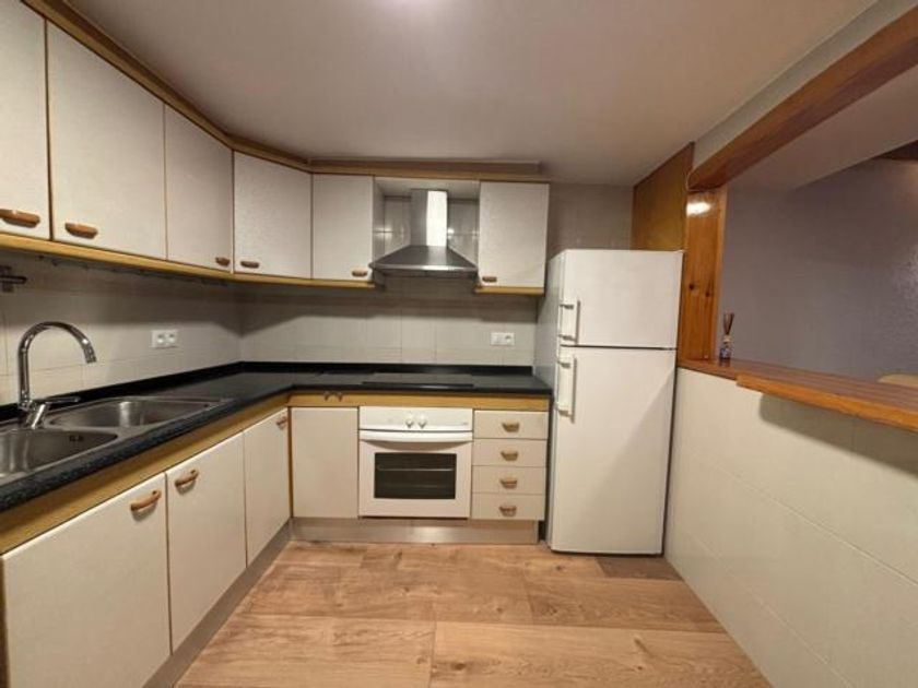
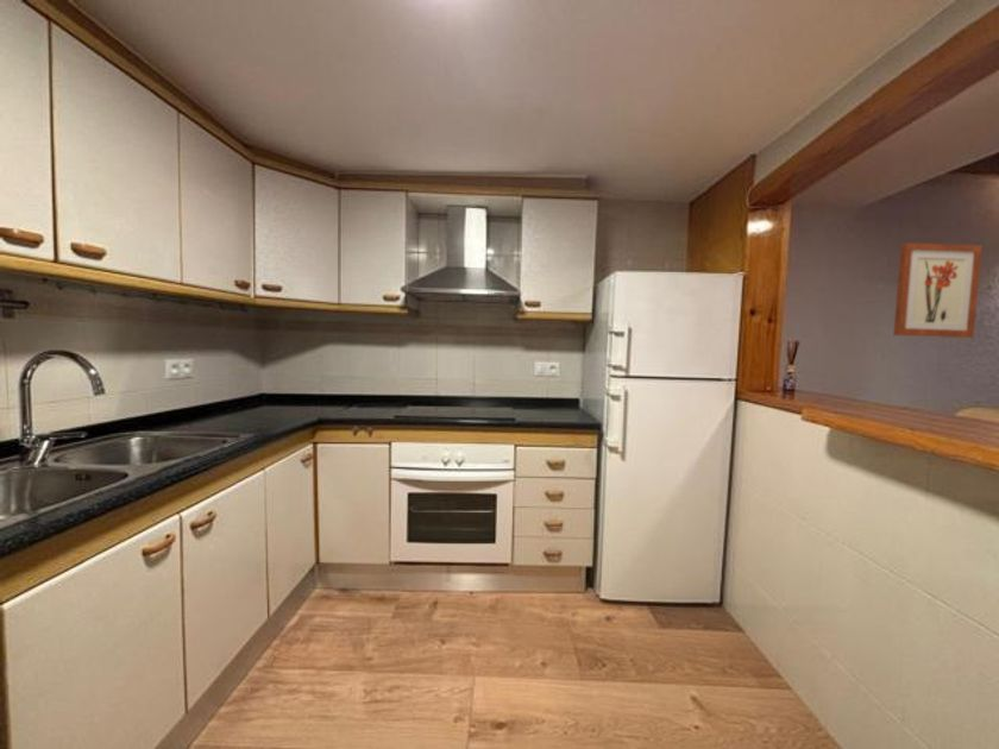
+ wall art [892,241,984,339]
